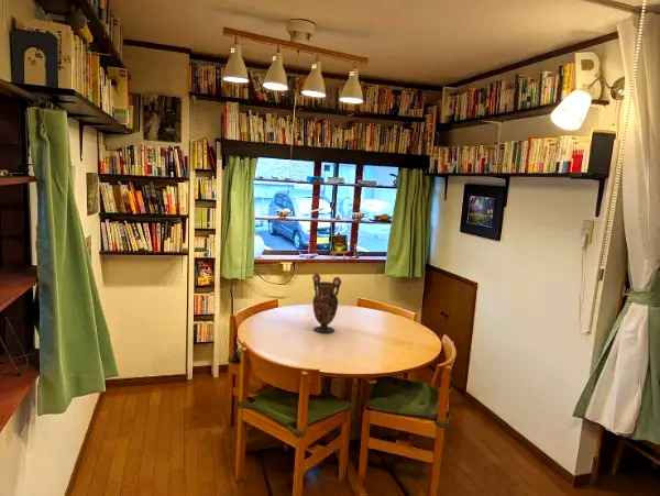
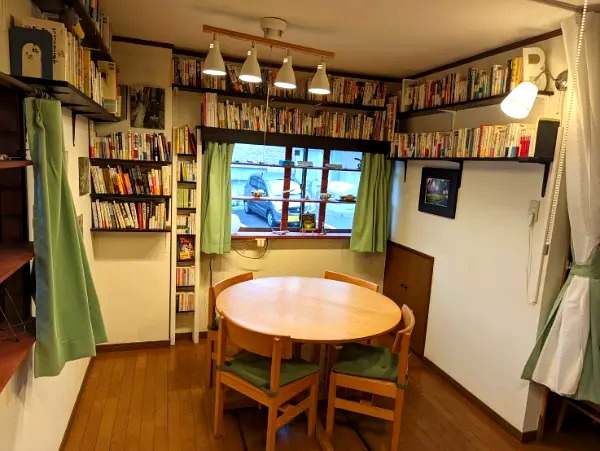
- vase [311,273,342,334]
